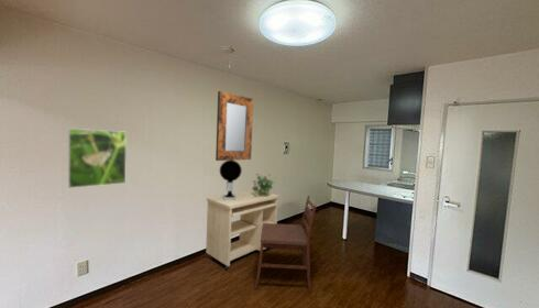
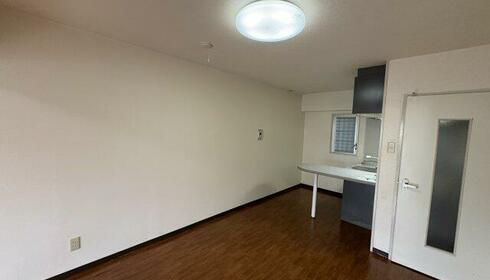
- desk [205,189,280,271]
- dining chair [253,195,318,293]
- home mirror [215,90,254,162]
- potted plant [251,173,275,197]
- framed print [67,128,128,189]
- table lamp [219,161,243,200]
